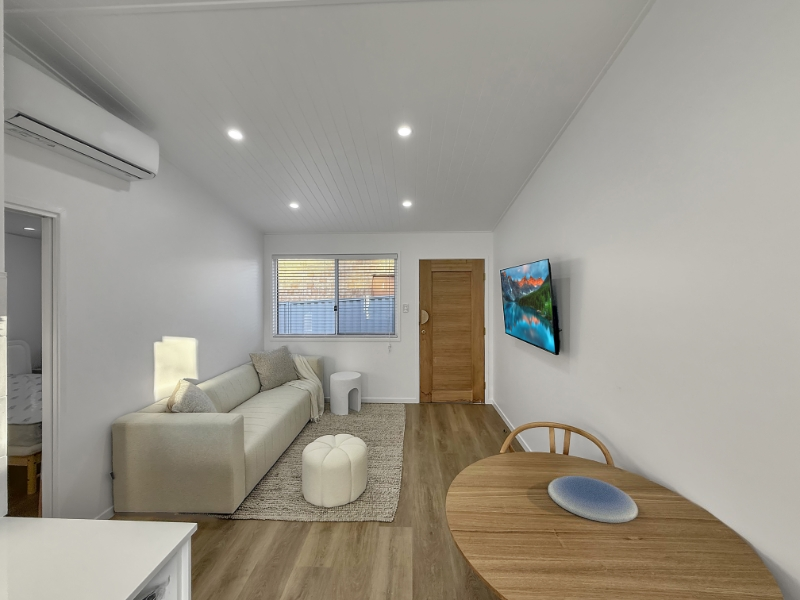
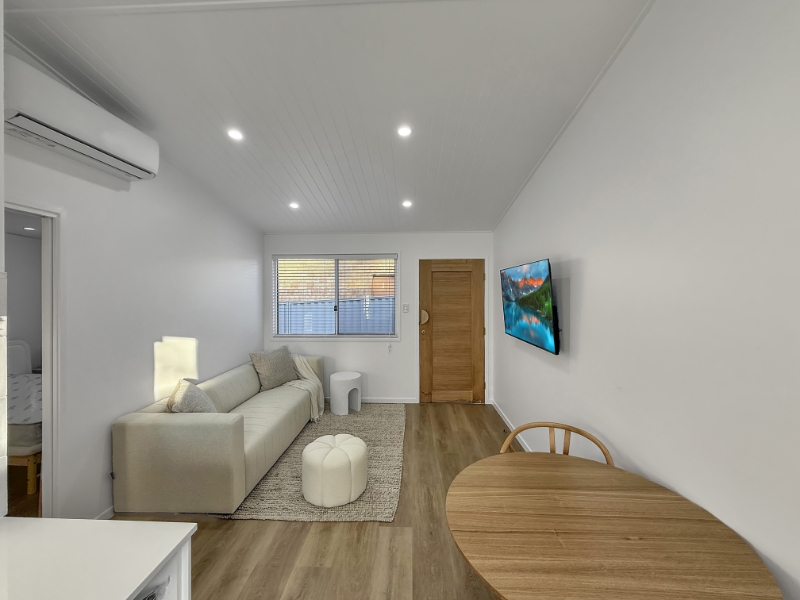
- plate [547,475,639,524]
